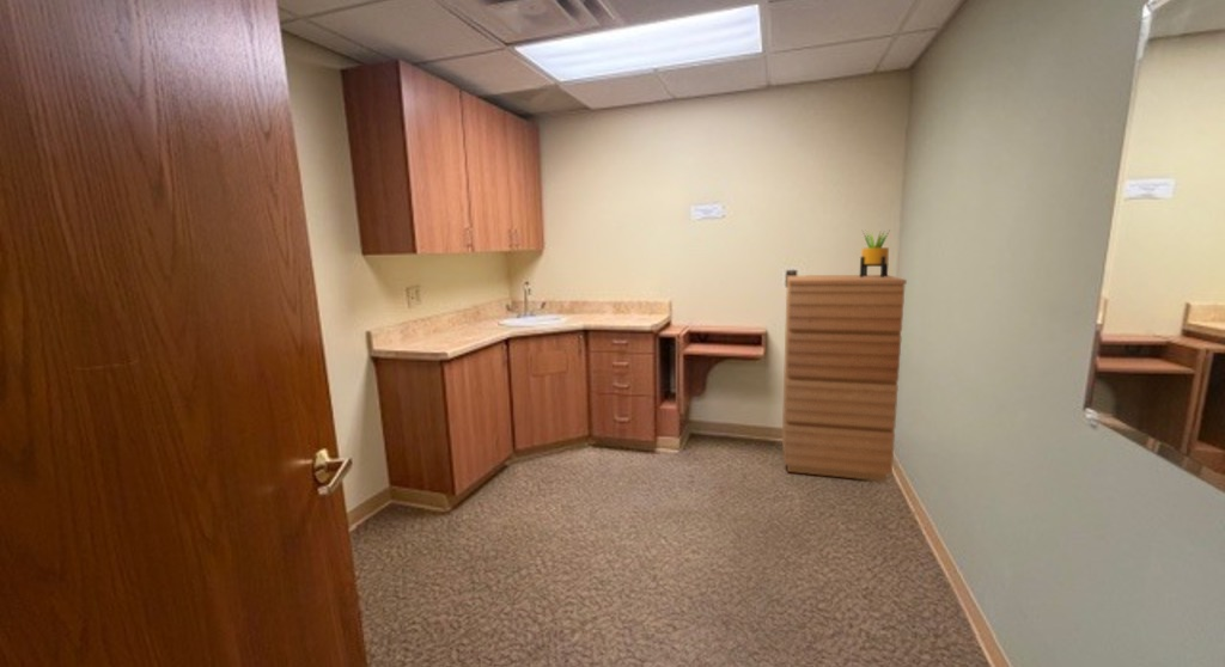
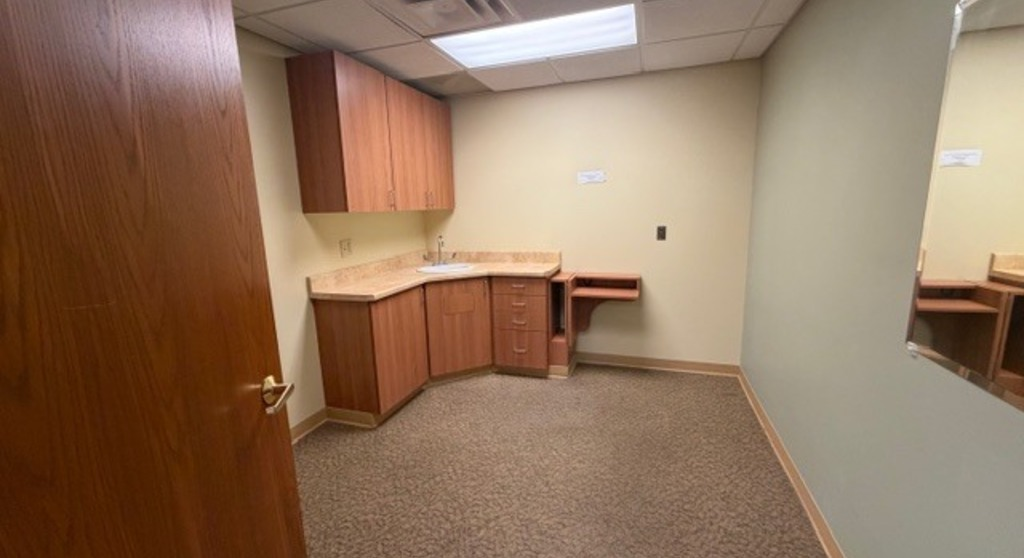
- potted plant [859,228,890,277]
- dresser [781,274,908,483]
